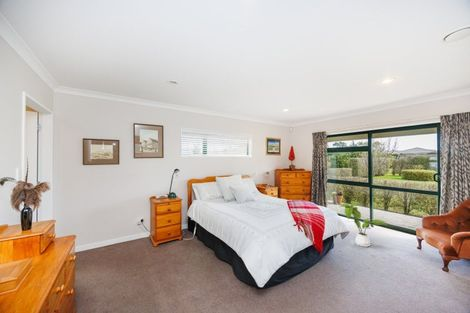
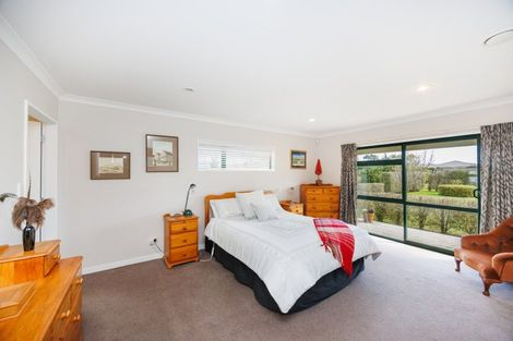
- house plant [339,202,389,248]
